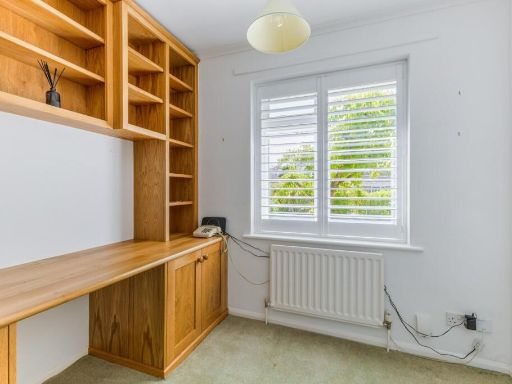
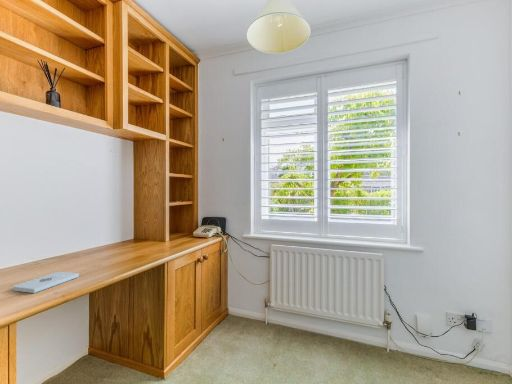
+ notepad [12,271,80,294]
